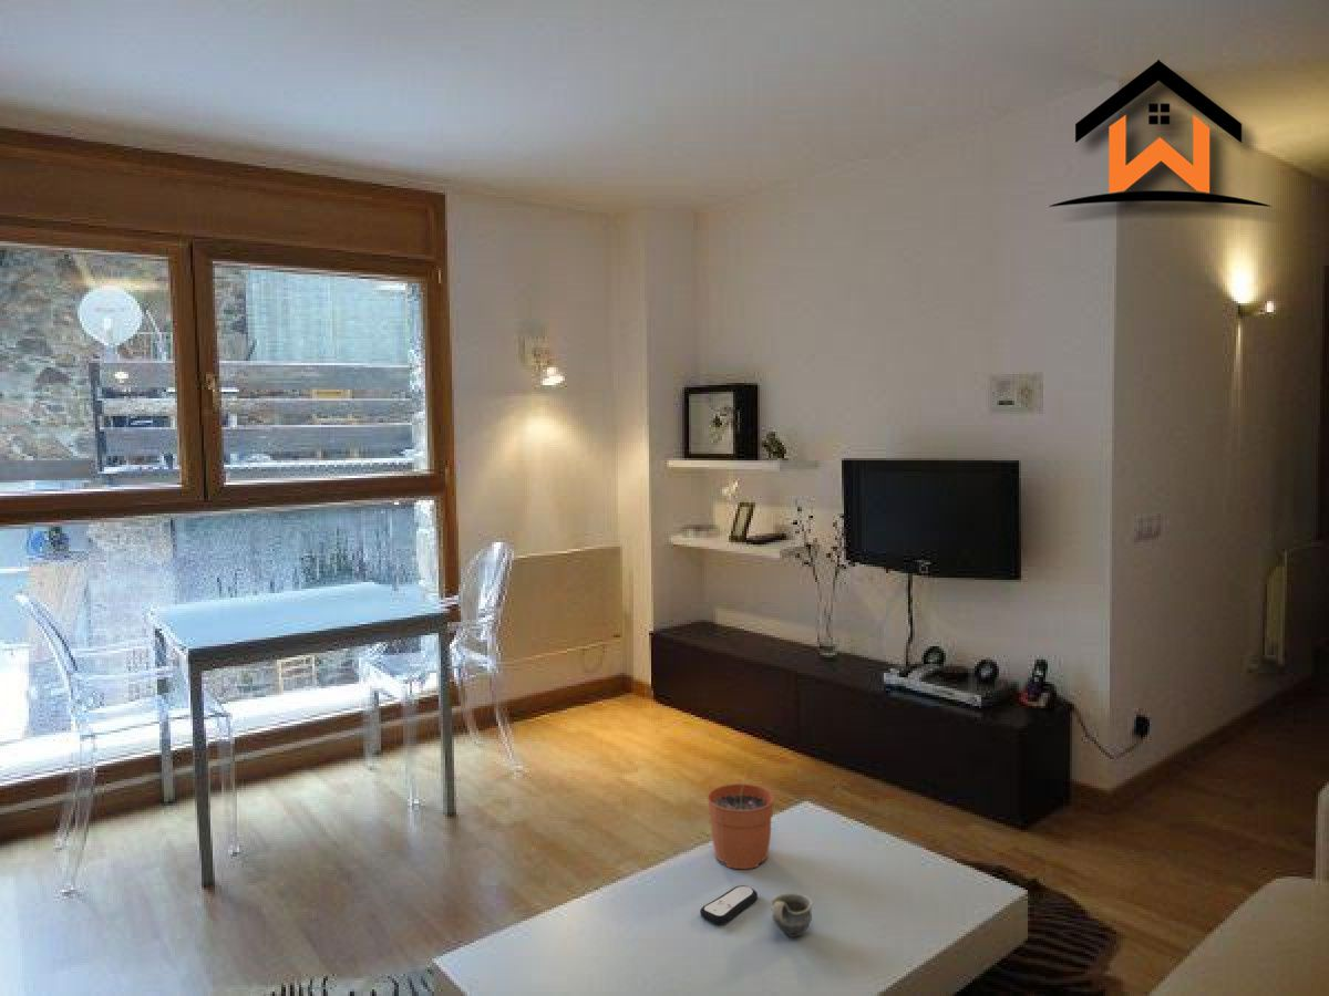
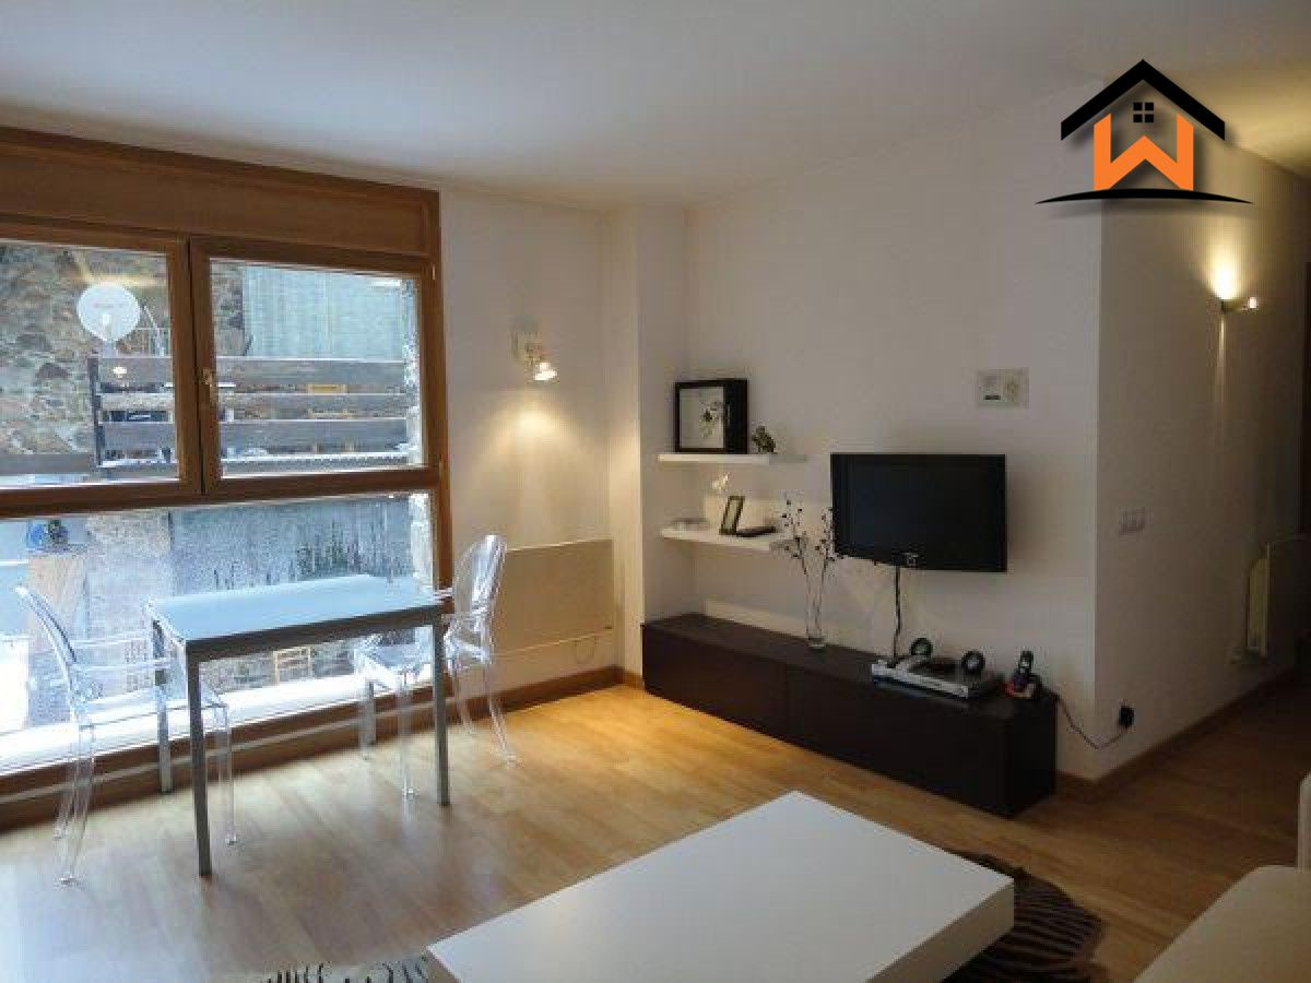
- plant pot [707,767,775,870]
- cup [770,892,814,938]
- remote control [699,884,759,925]
